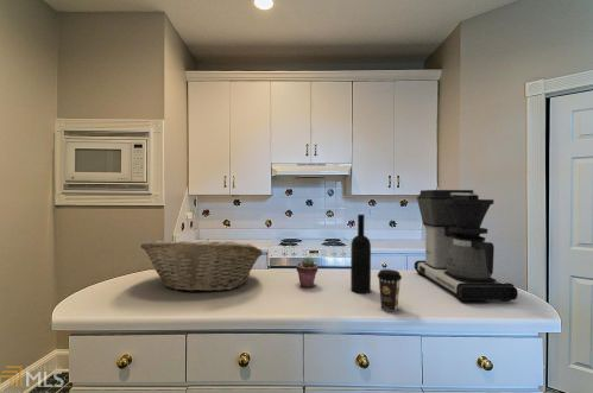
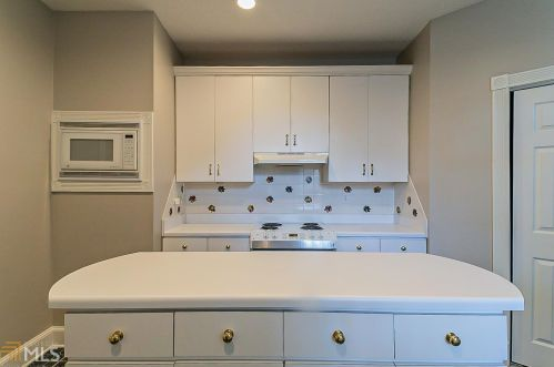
- wine bottle [349,214,372,294]
- potted succulent [296,255,320,289]
- coffee maker [414,189,519,303]
- coffee cup [376,268,403,312]
- fruit basket [140,240,264,293]
